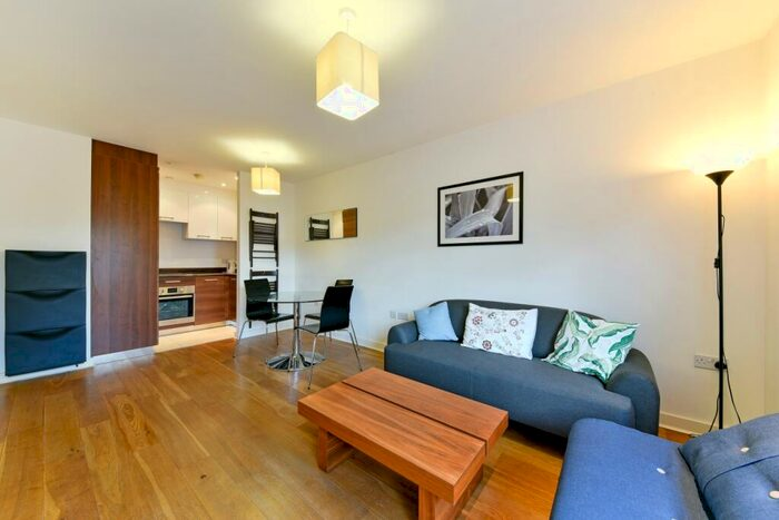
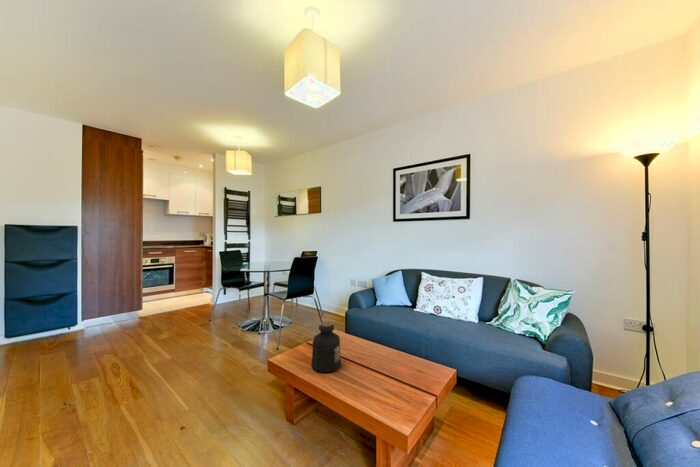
+ bottle [311,322,342,373]
